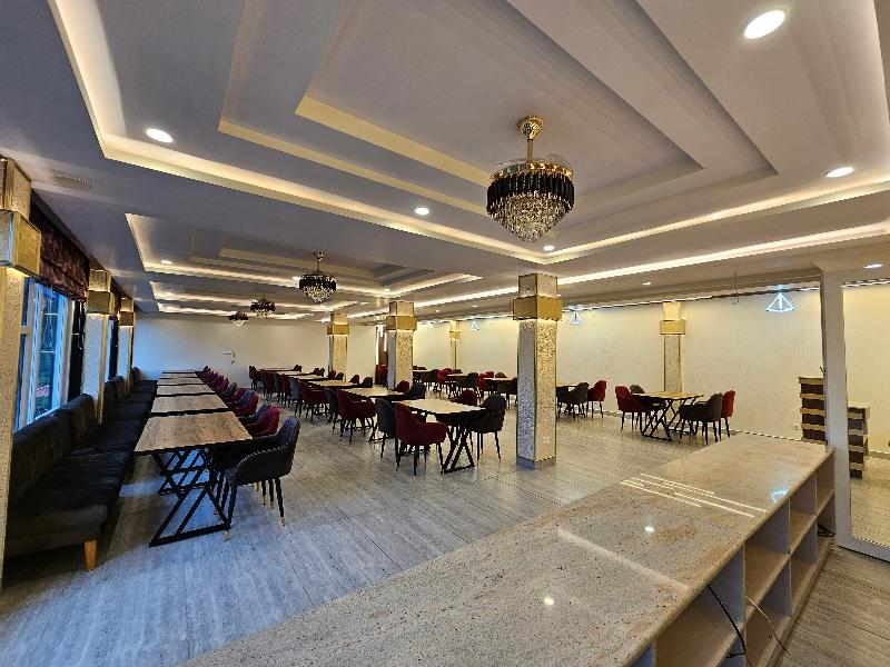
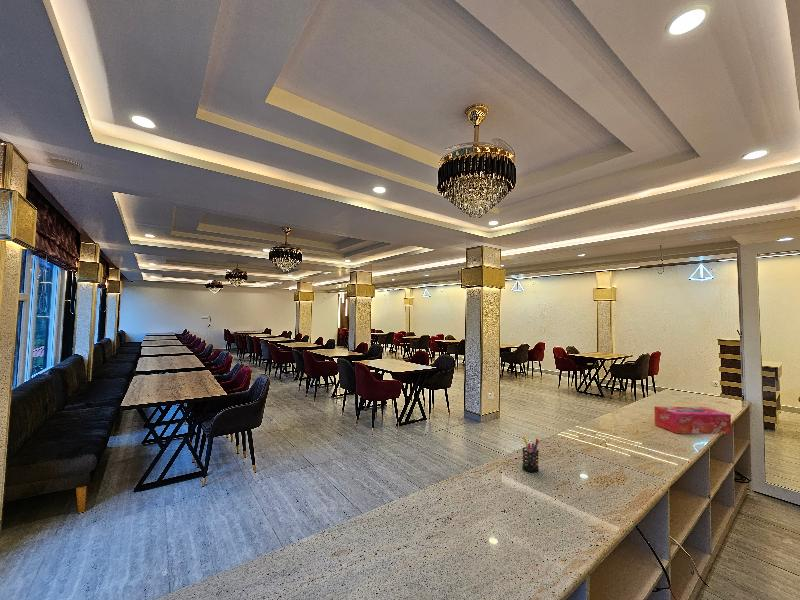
+ tissue box [653,405,732,435]
+ pen holder [521,436,540,473]
